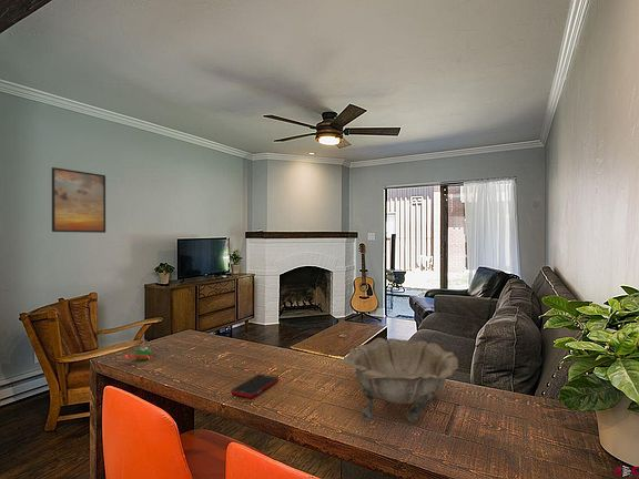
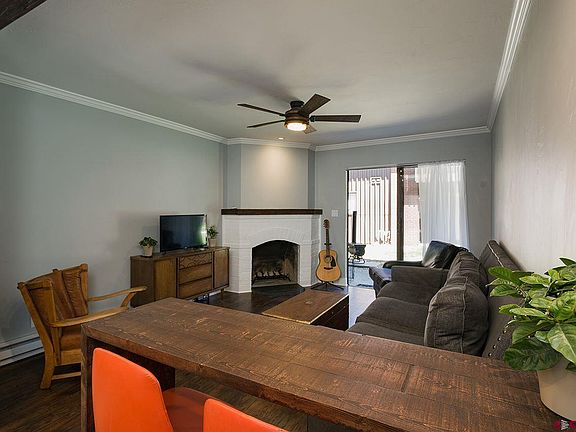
- candle [123,340,154,361]
- decorative bowl [342,337,459,424]
- cell phone [230,374,280,399]
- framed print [51,166,106,234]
